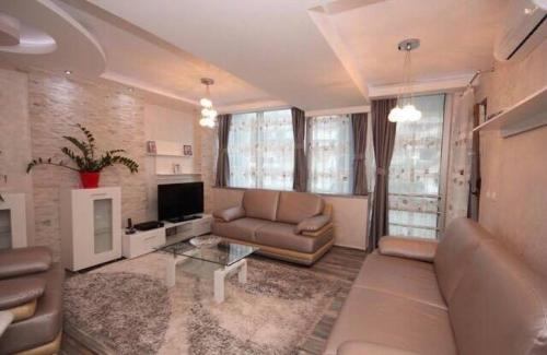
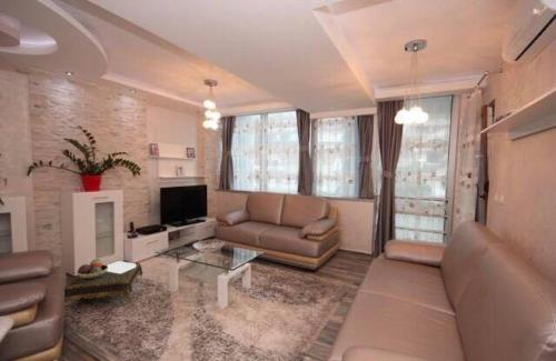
+ side table [63,258,145,303]
